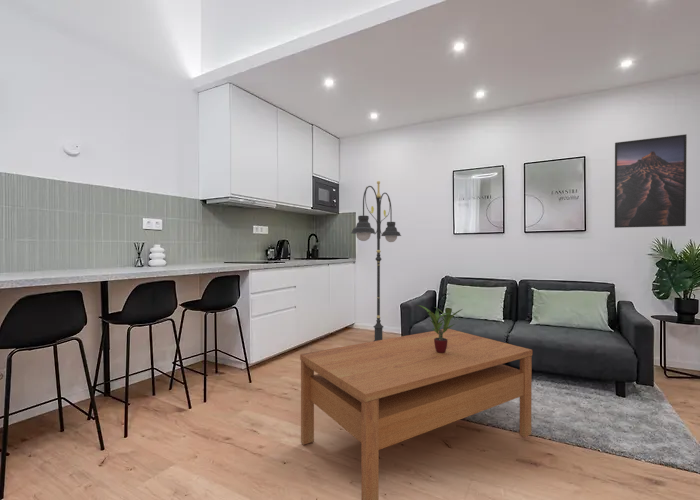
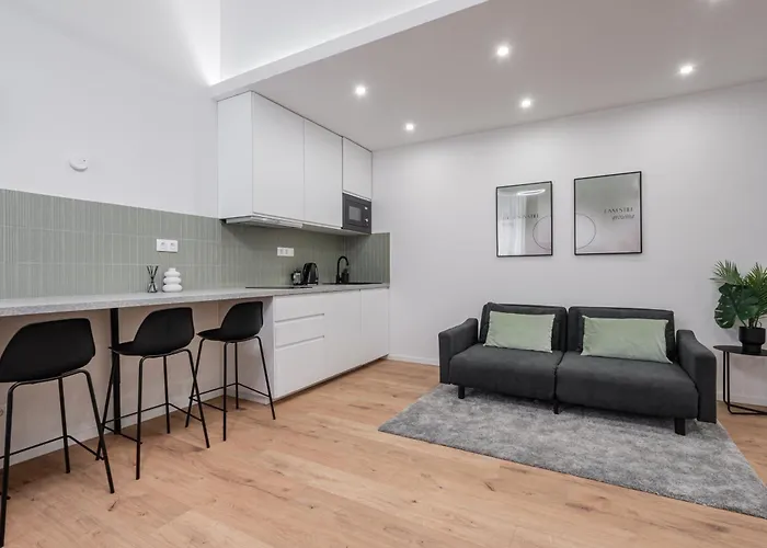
- floor lamp [350,180,402,342]
- potted plant [416,304,463,353]
- coffee table [299,328,533,500]
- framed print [613,133,688,229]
